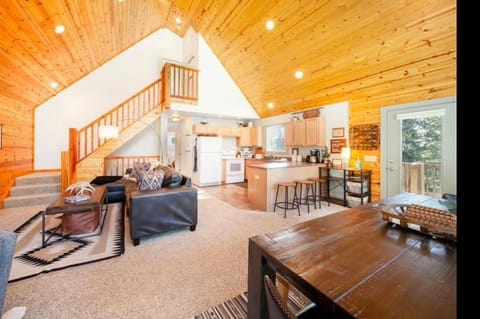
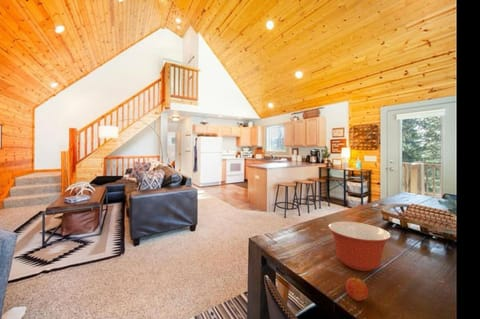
+ mixing bowl [327,221,392,272]
+ fruit [345,275,369,302]
